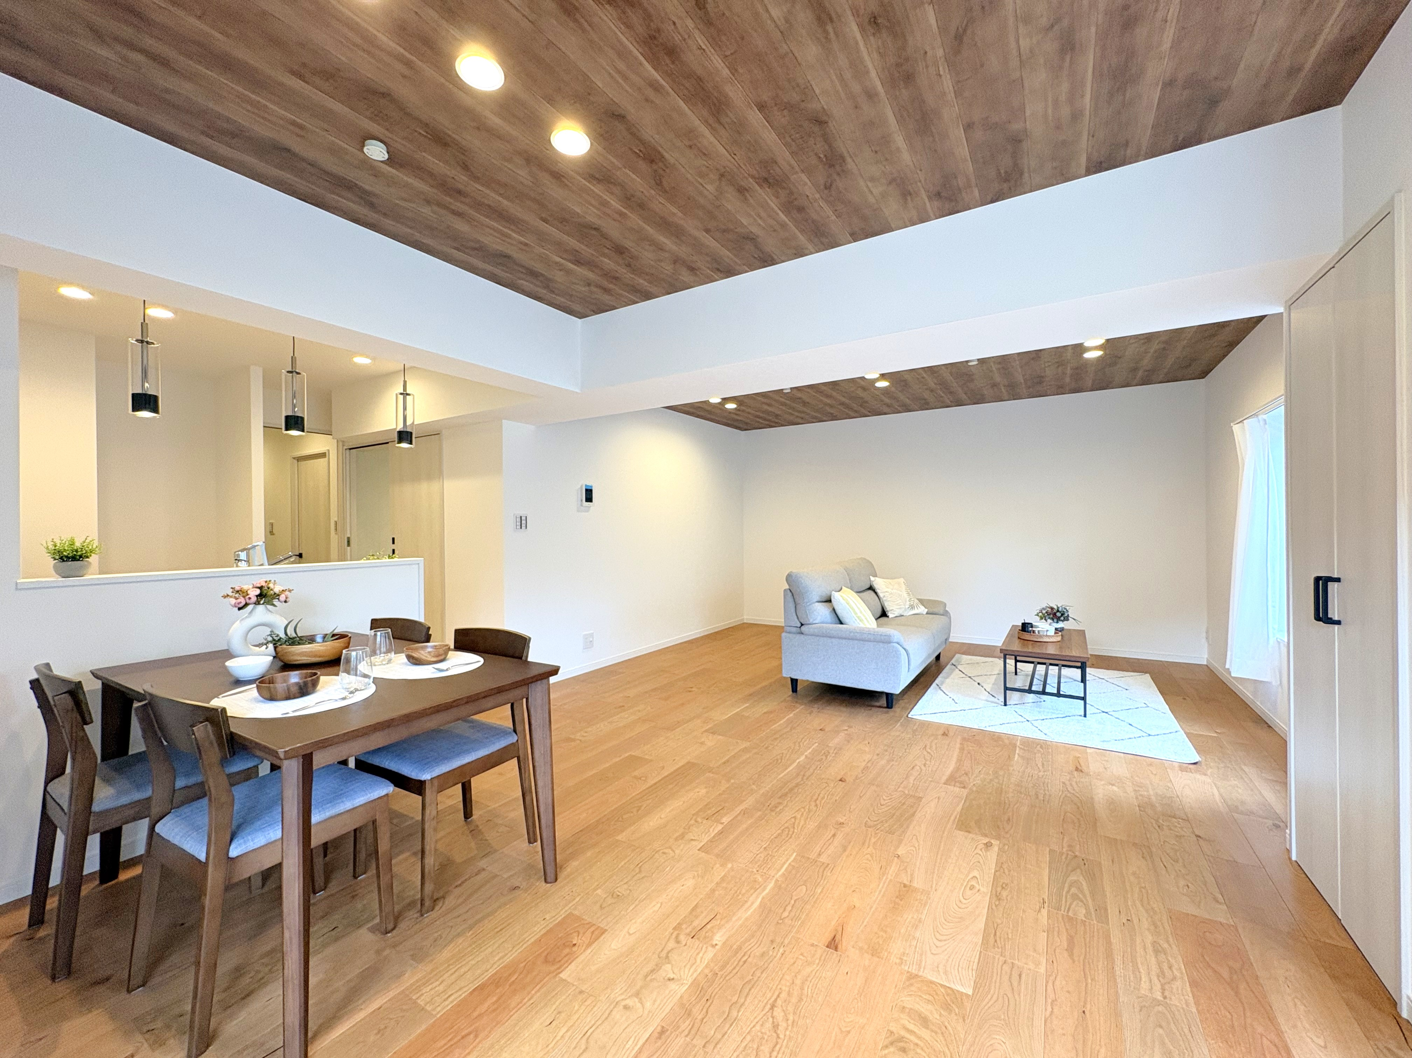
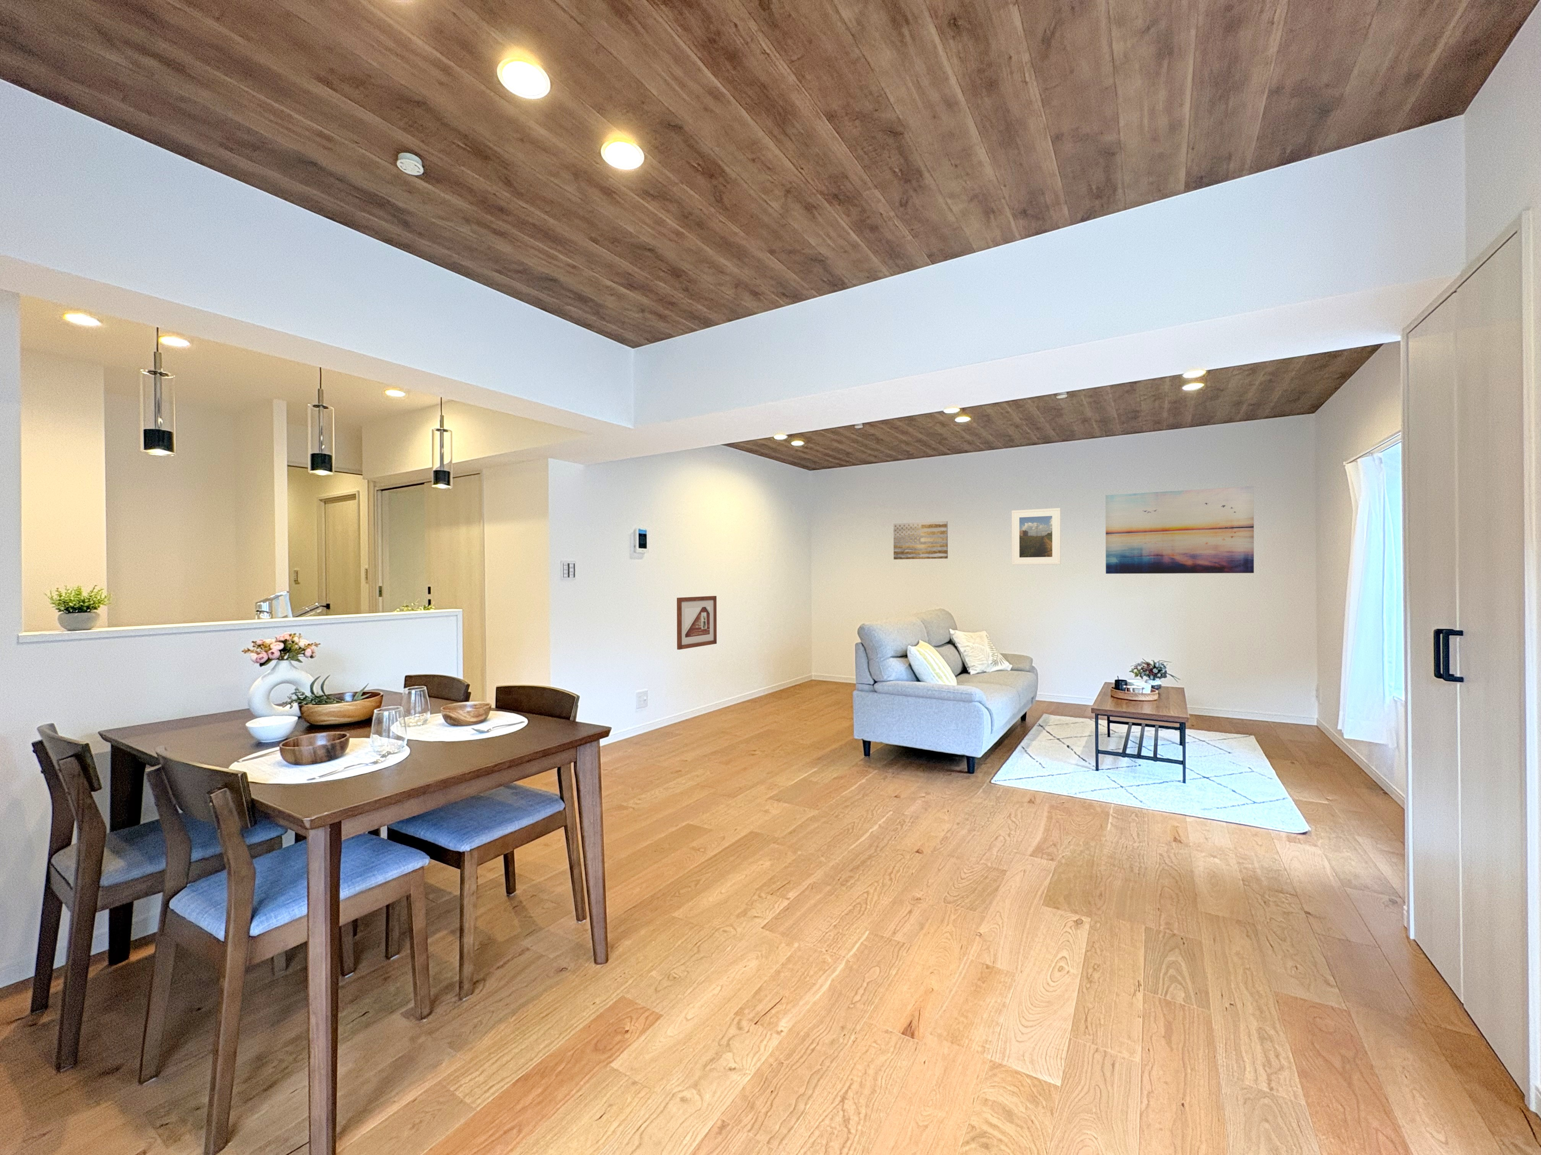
+ picture frame [677,596,717,650]
+ wall art [1105,485,1255,574]
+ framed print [1011,507,1060,565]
+ wall art [893,520,948,561]
